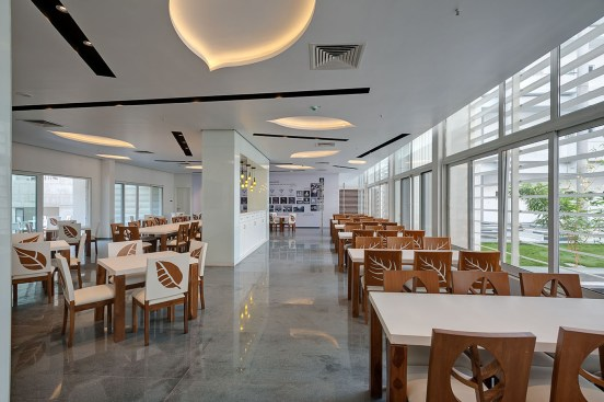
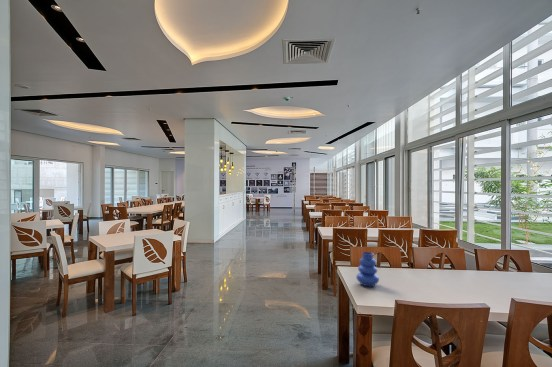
+ vase [355,251,380,287]
